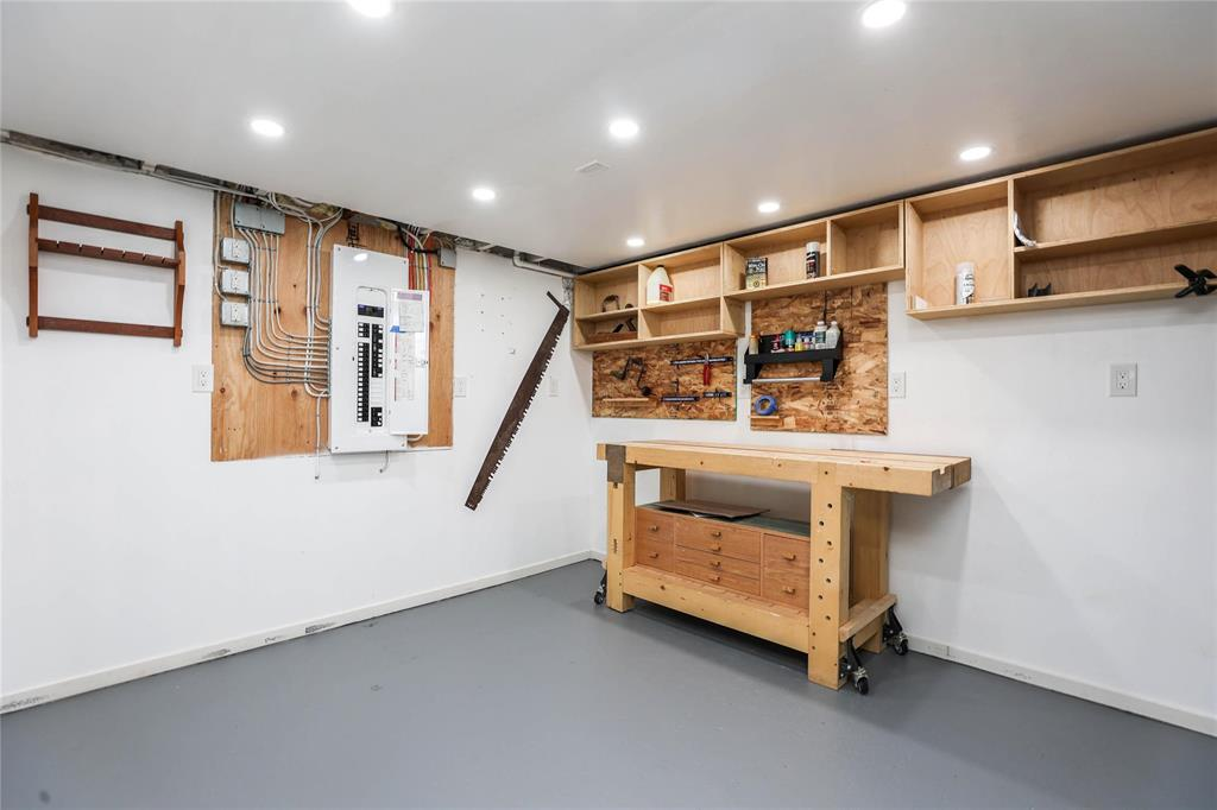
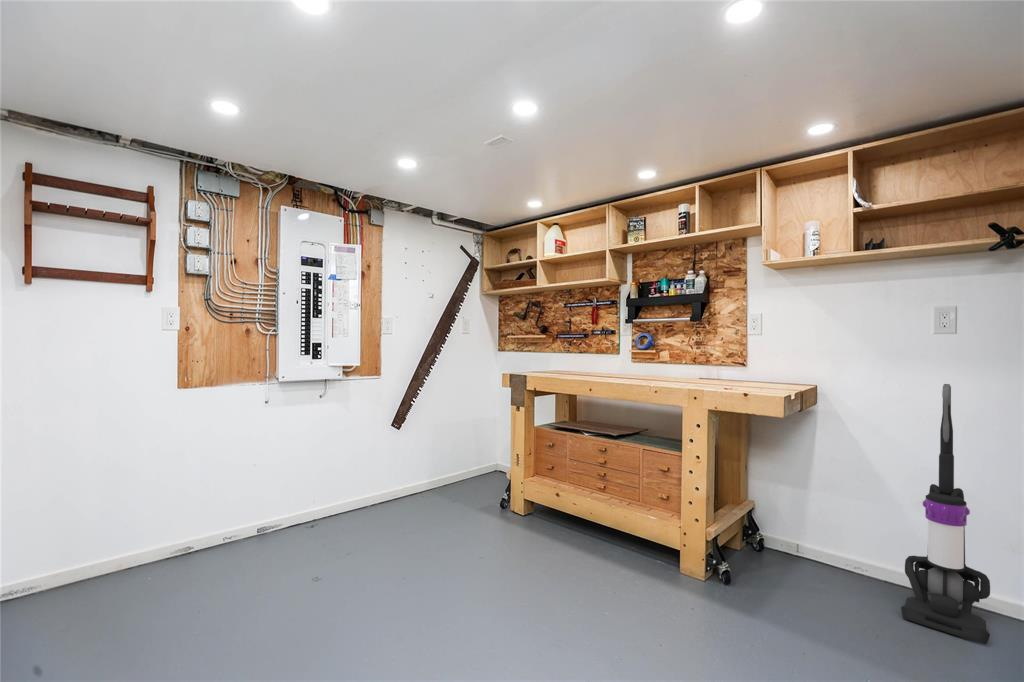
+ vacuum cleaner [900,383,991,646]
